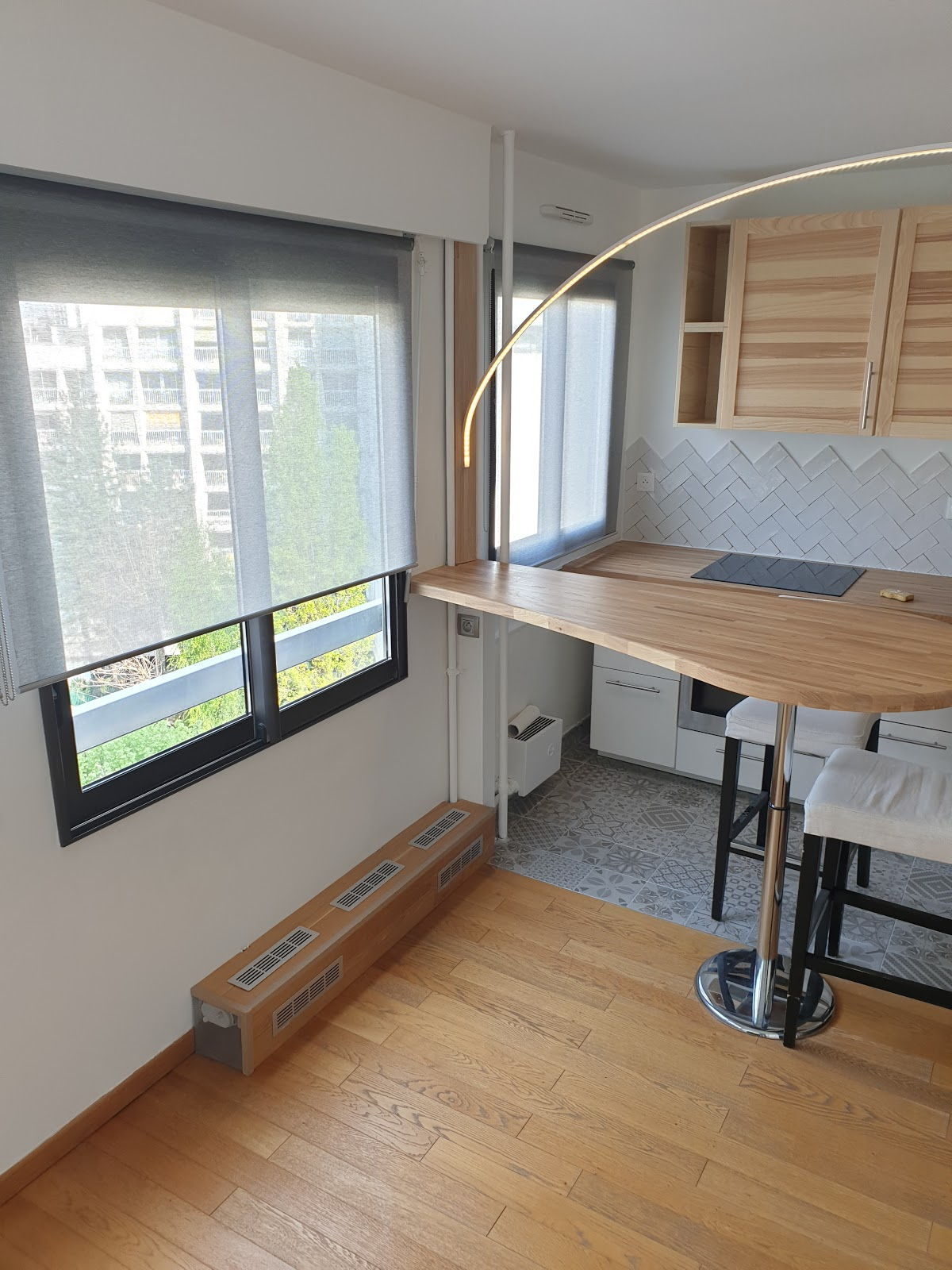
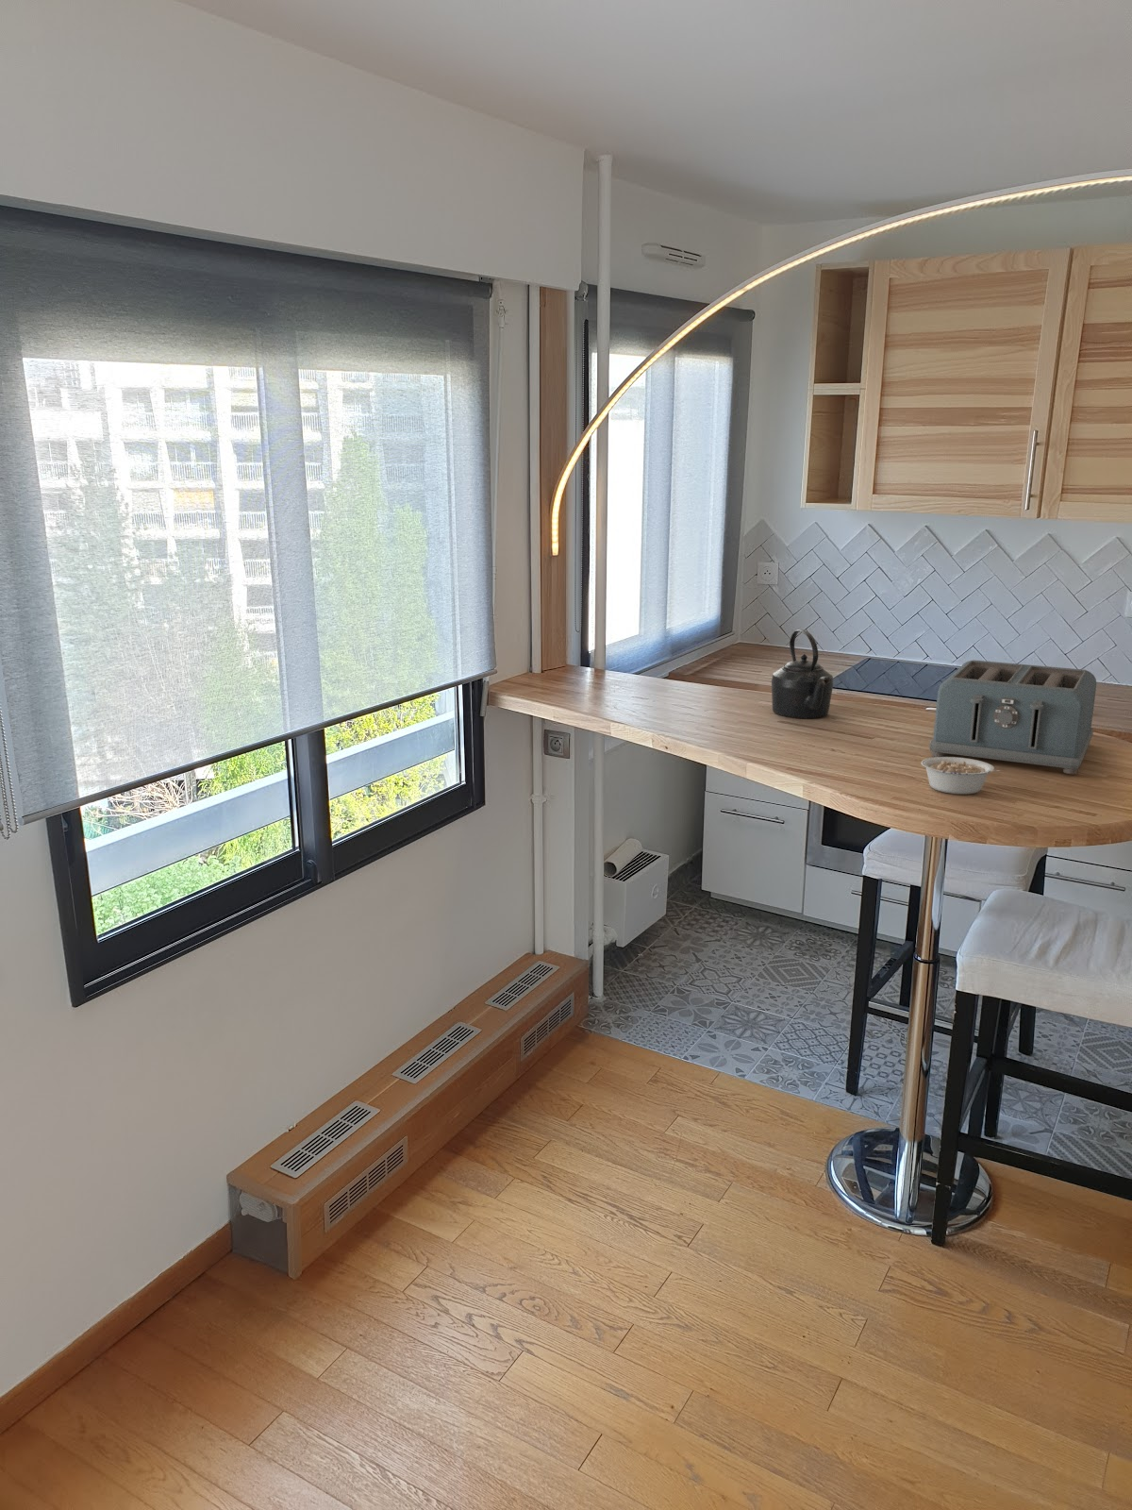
+ toaster [929,659,1098,775]
+ legume [920,756,1005,794]
+ kettle [771,629,834,719]
